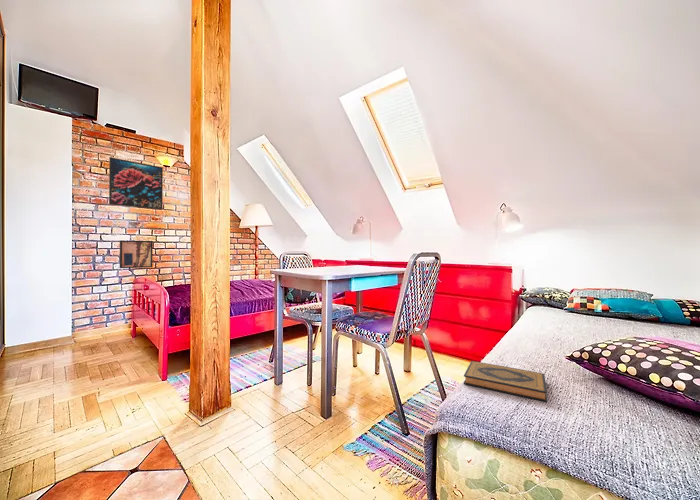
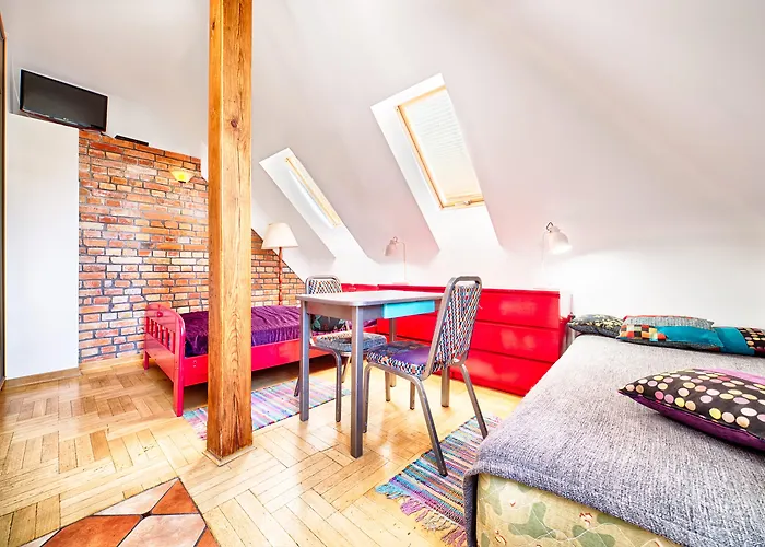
- wall art [119,240,154,269]
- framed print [108,156,164,211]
- hardback book [463,360,548,403]
